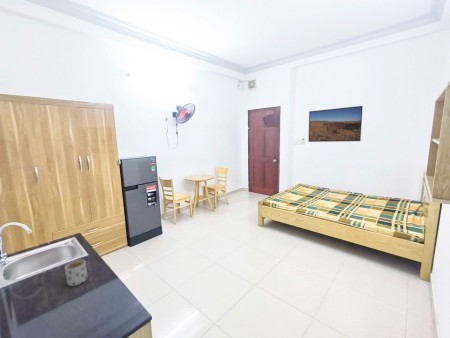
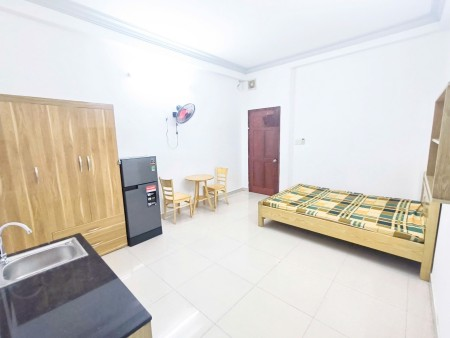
- mug [64,259,88,287]
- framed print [308,105,364,143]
